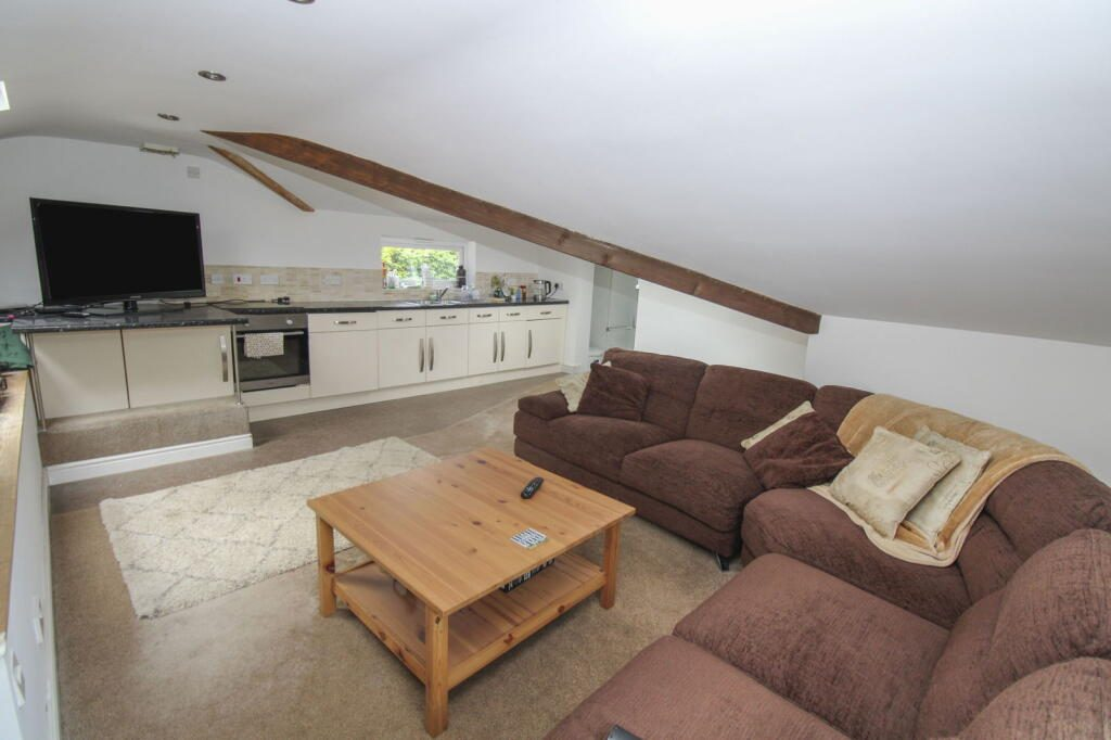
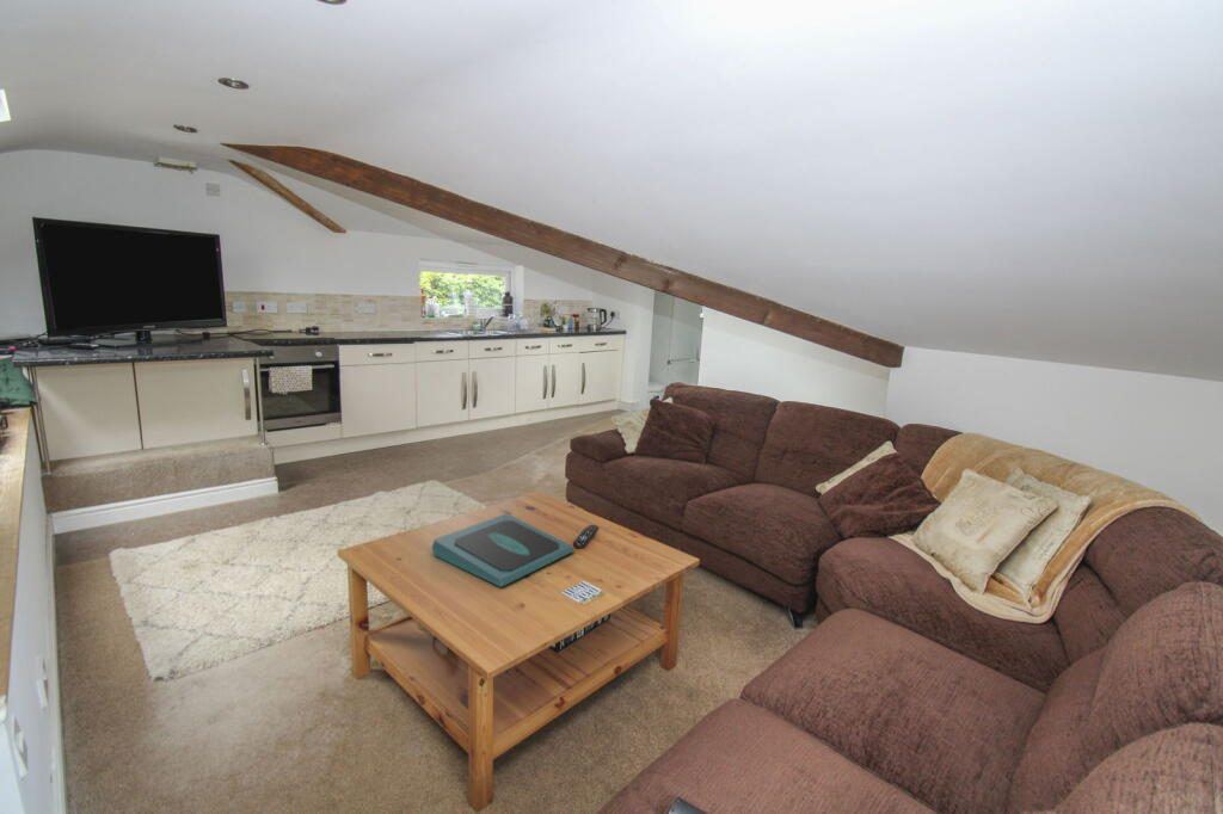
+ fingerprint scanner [430,512,577,588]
